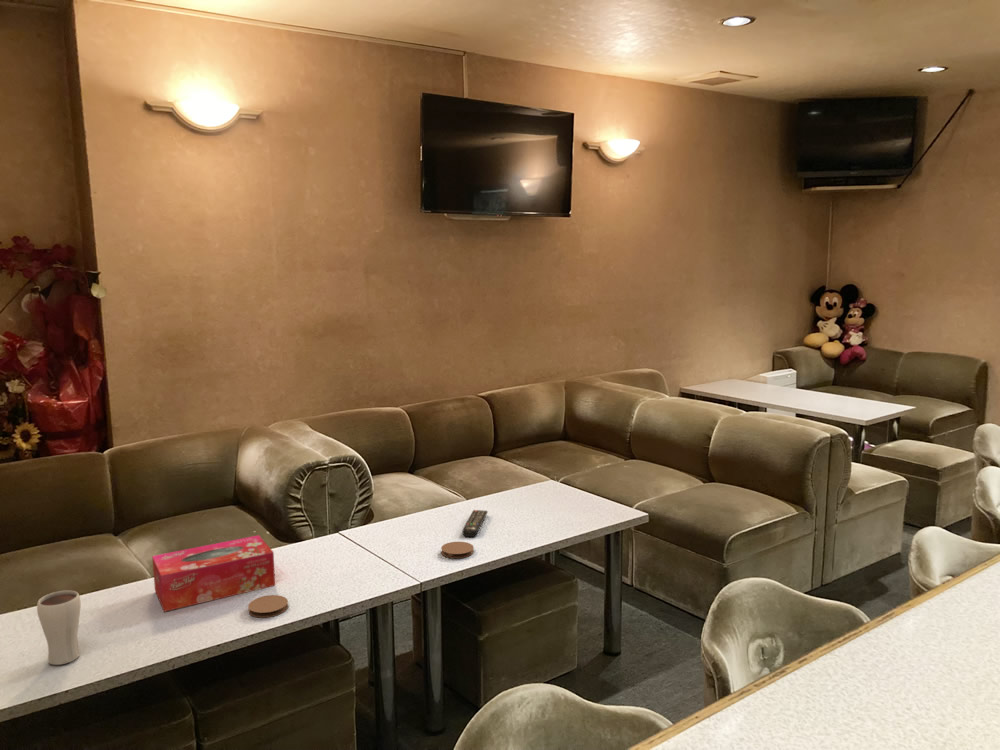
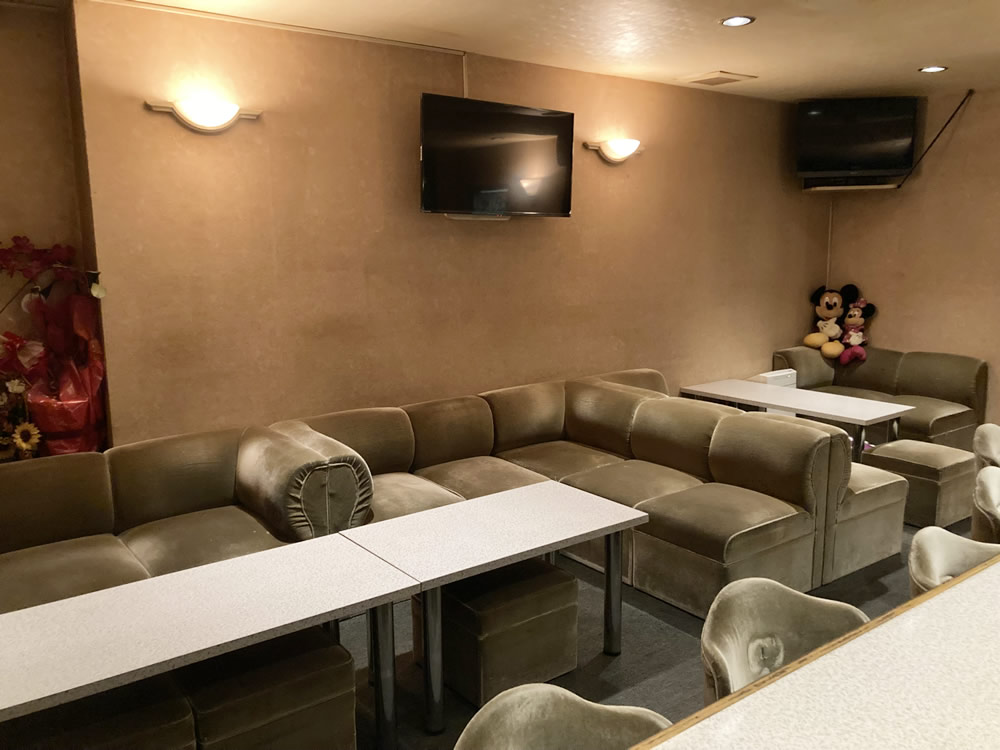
- drinking glass [36,589,82,666]
- coaster [440,541,475,559]
- tissue box [151,534,276,613]
- remote control [461,509,489,538]
- coaster [247,594,289,619]
